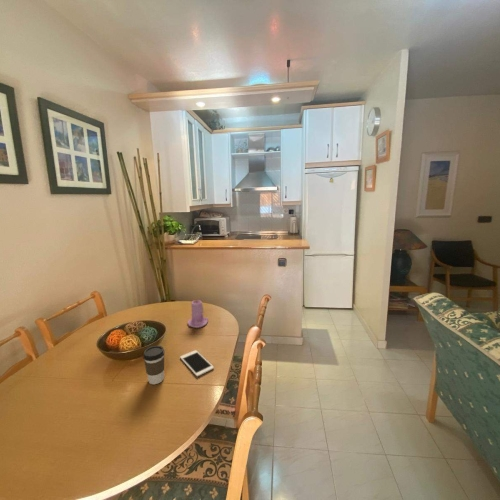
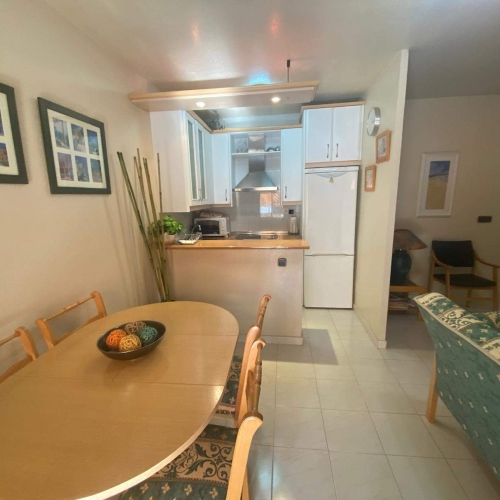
- coffee cup [142,345,166,385]
- cell phone [179,349,215,377]
- candle [187,299,209,329]
